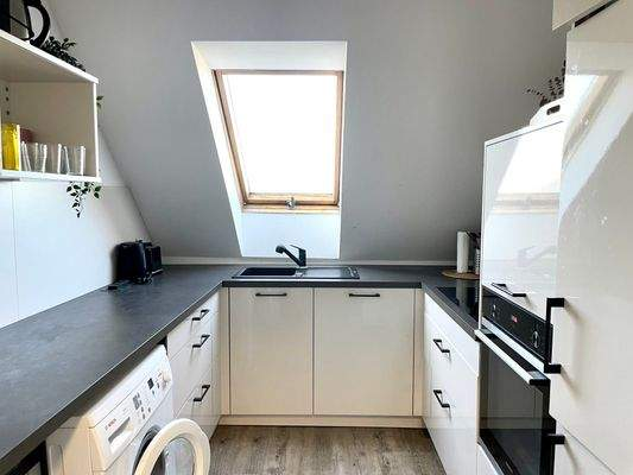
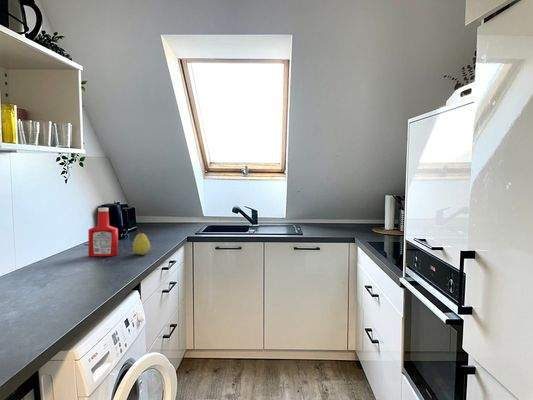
+ fruit [132,231,151,256]
+ soap bottle [87,207,119,257]
